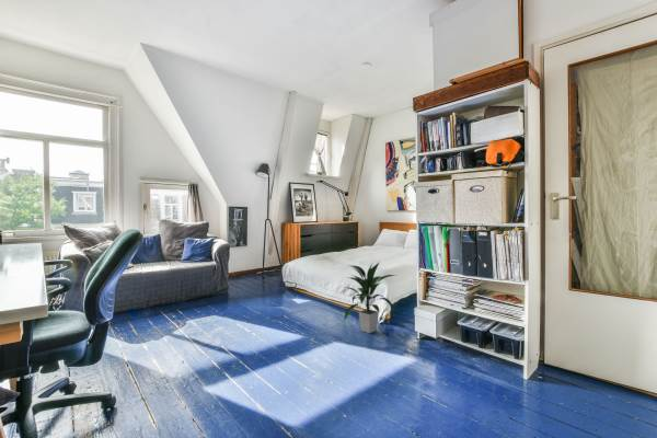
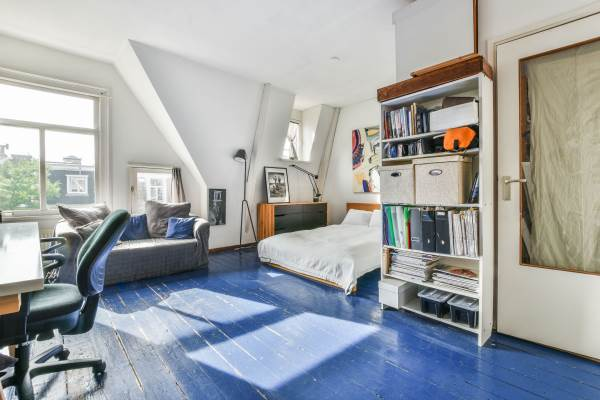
- indoor plant [343,262,397,334]
